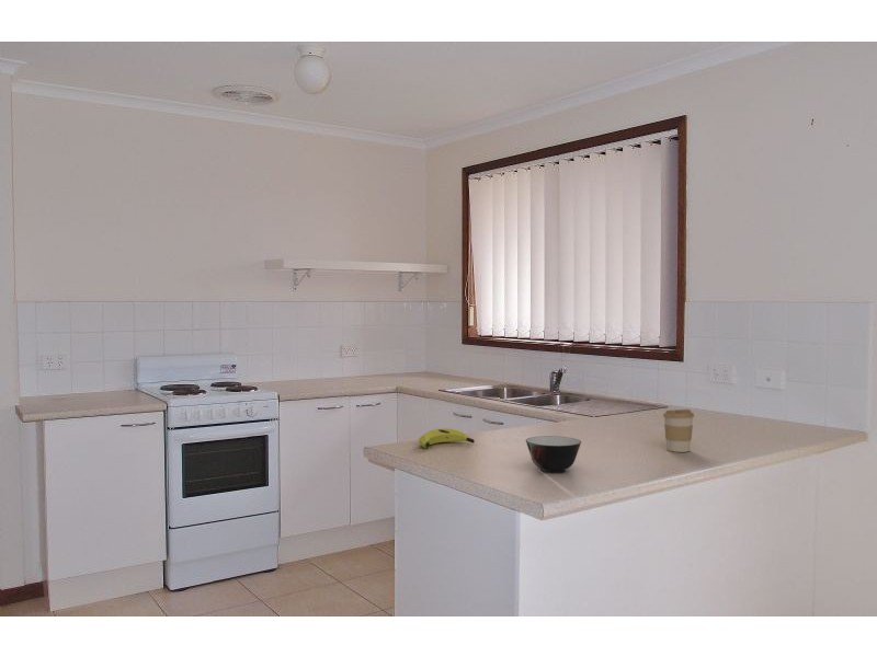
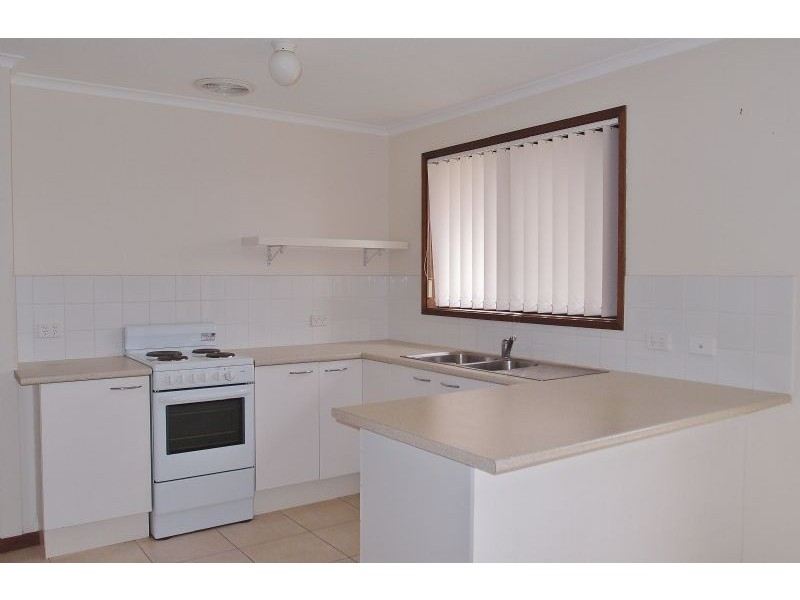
- coffee cup [662,408,695,453]
- banana [418,427,476,449]
- soup bowl [525,435,582,474]
